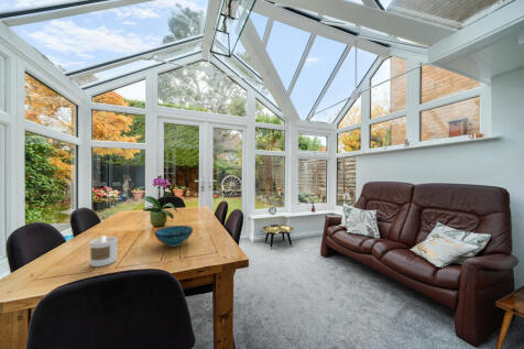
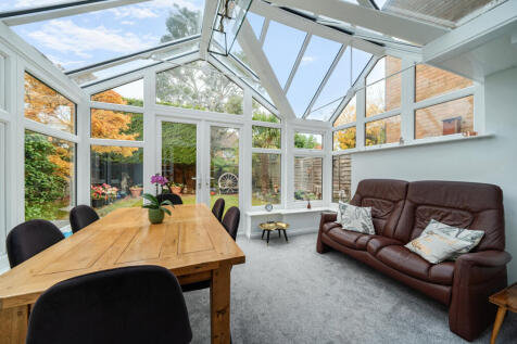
- decorative bowl [153,225,194,248]
- candle [89,235,119,268]
